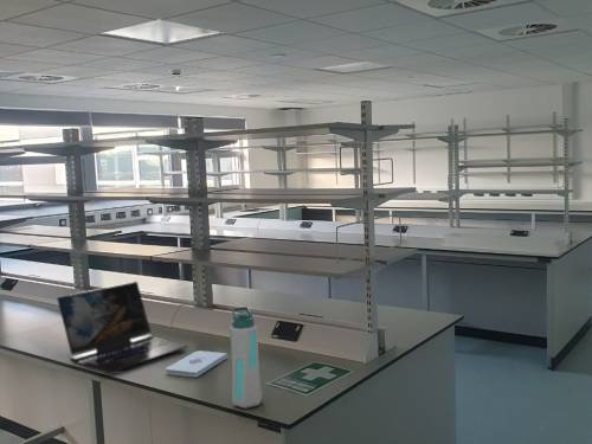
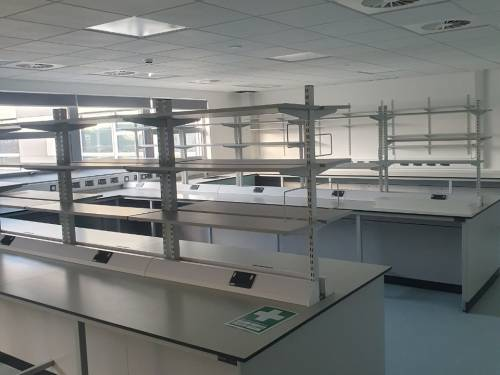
- water bottle [229,305,263,410]
- laptop [56,281,189,375]
- notepad [165,349,229,379]
